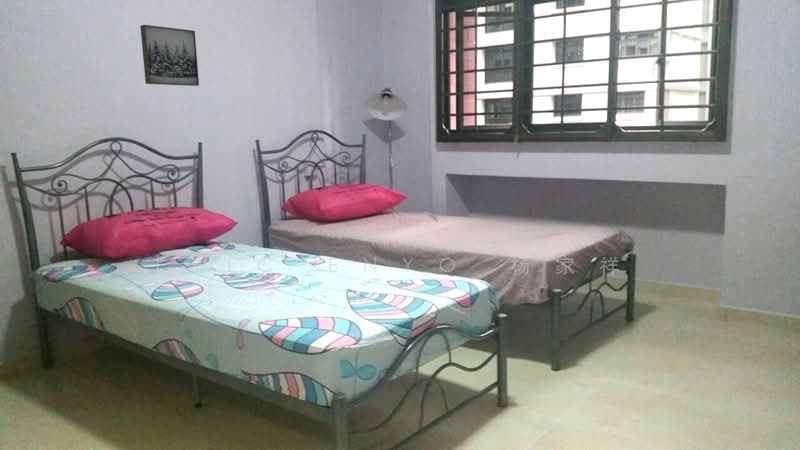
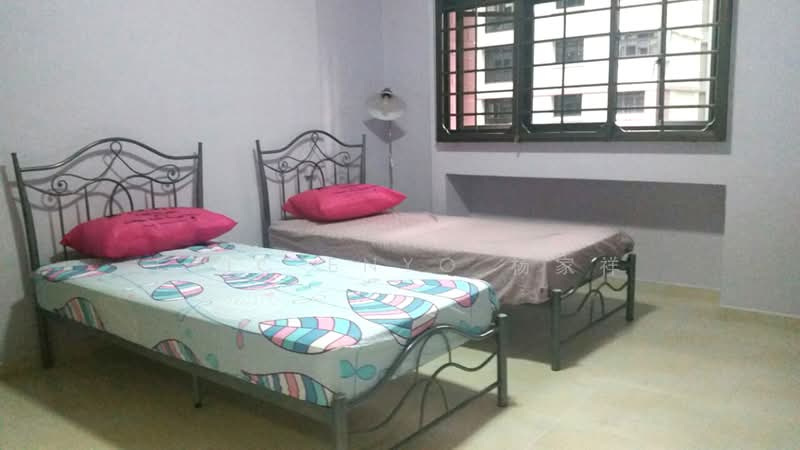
- wall art [139,24,200,87]
